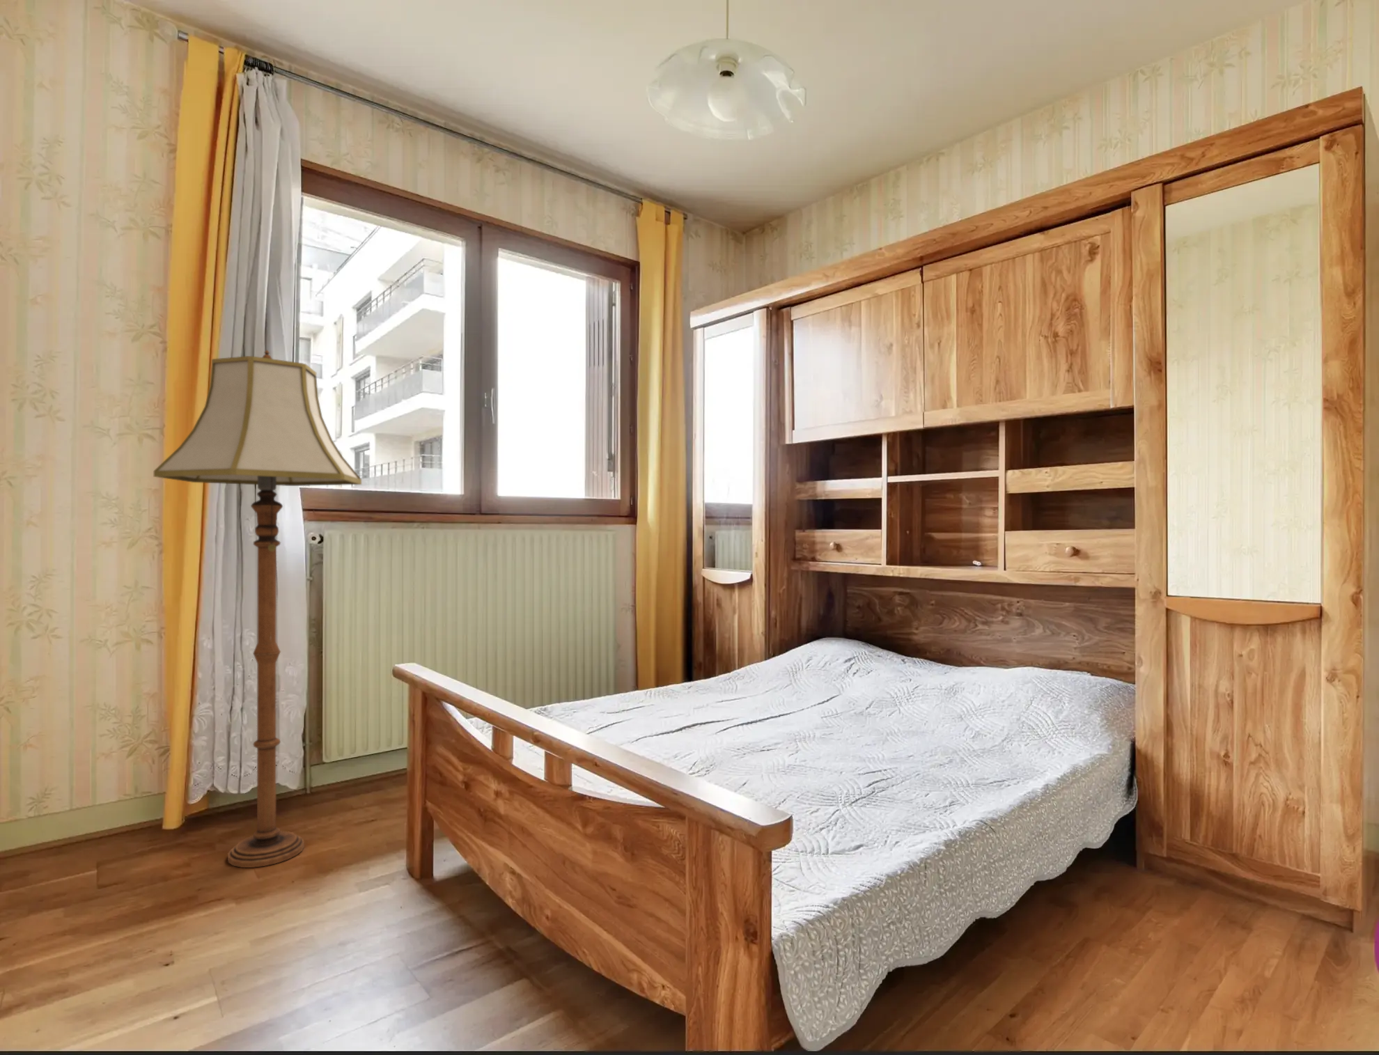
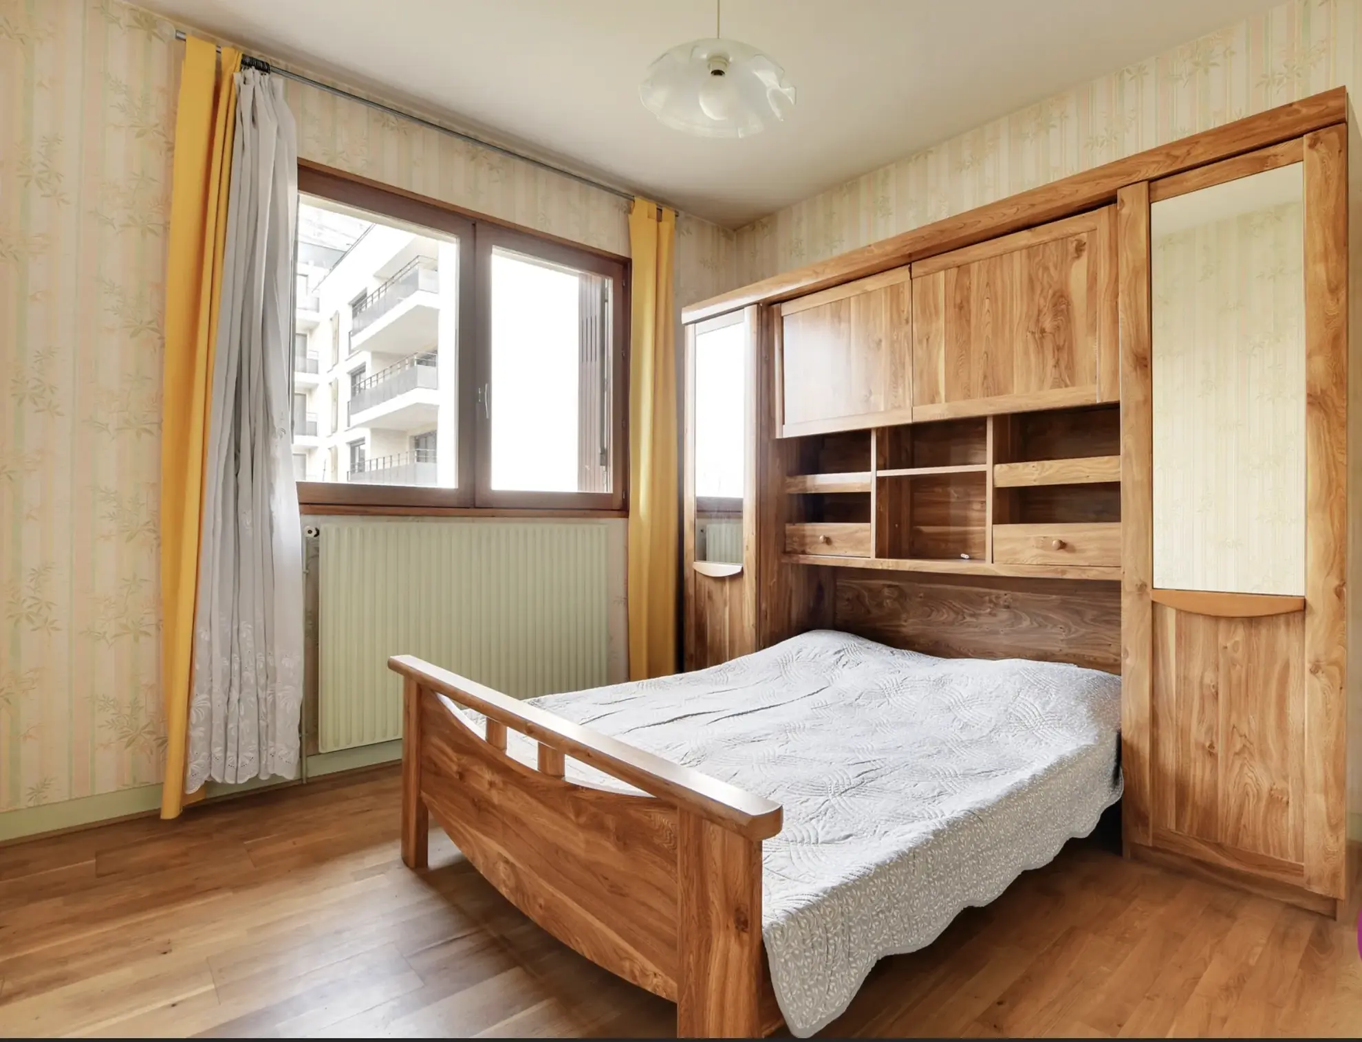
- floor lamp [153,349,362,869]
